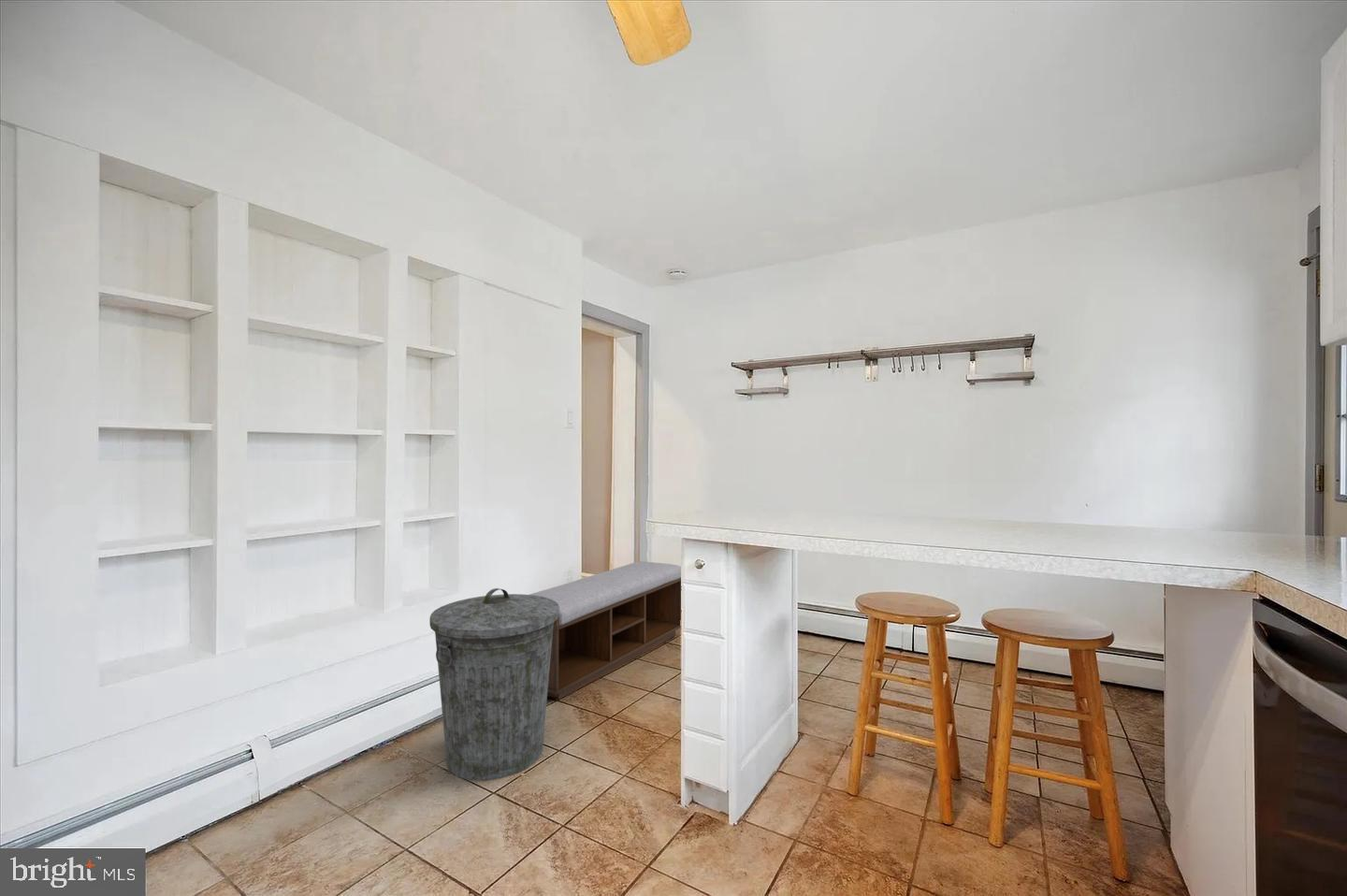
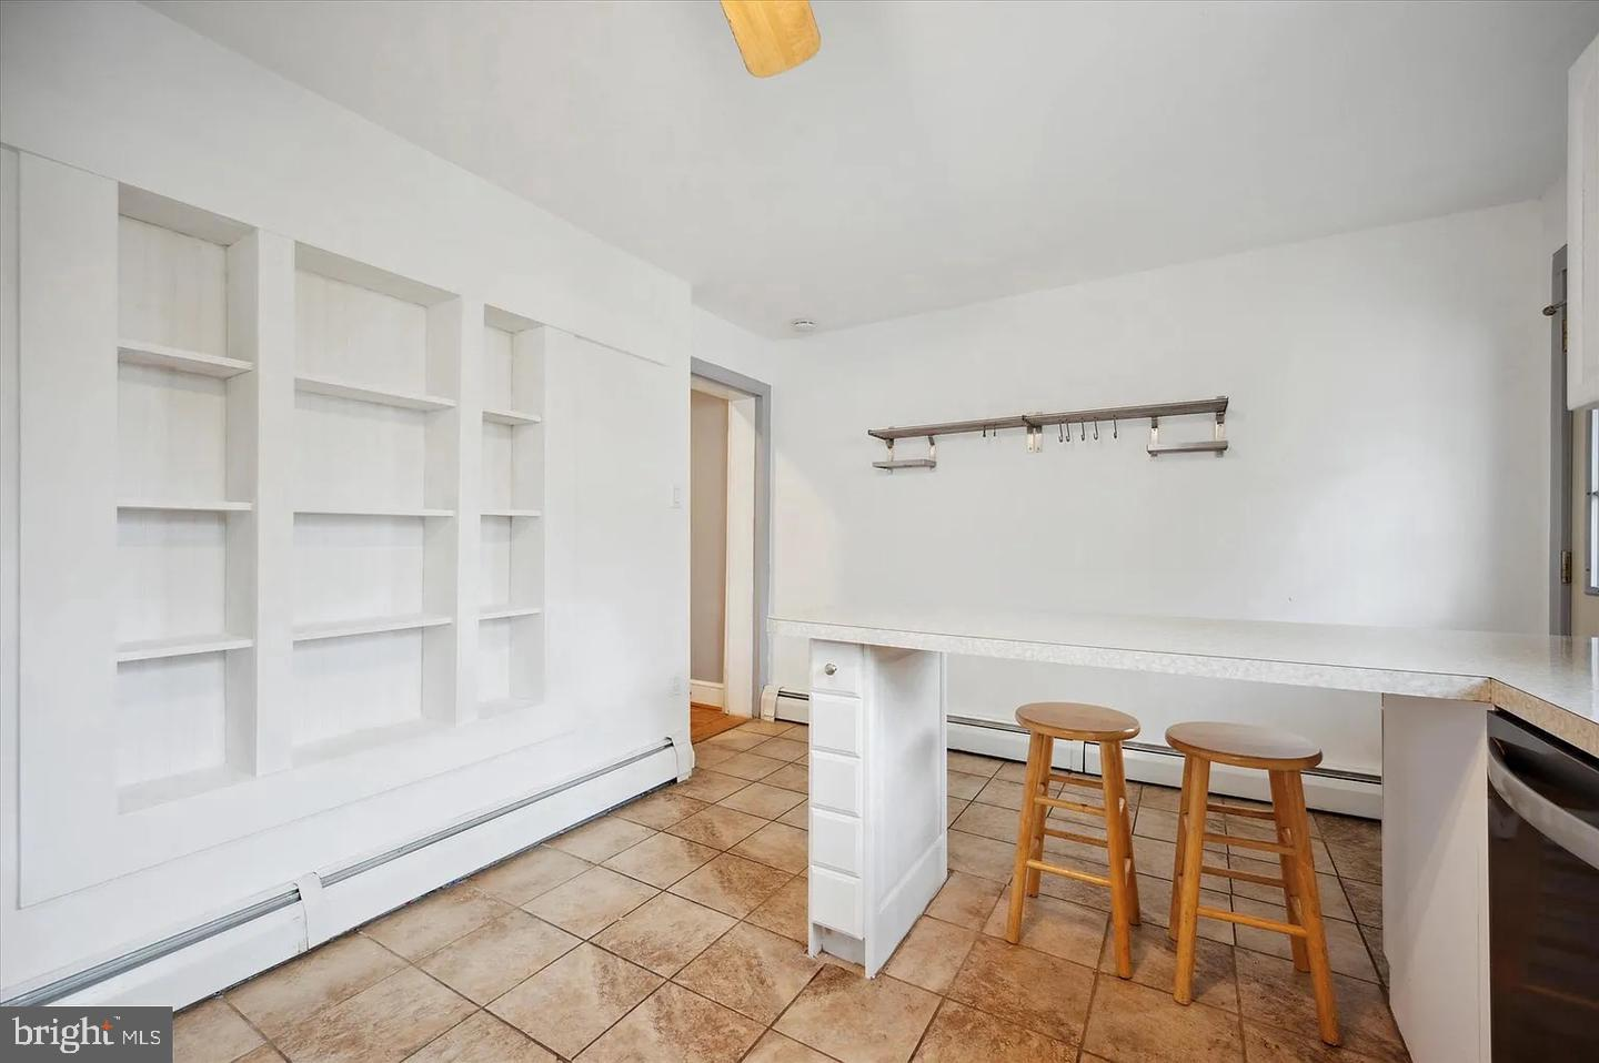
- bench [529,560,682,700]
- trash can [428,587,559,782]
